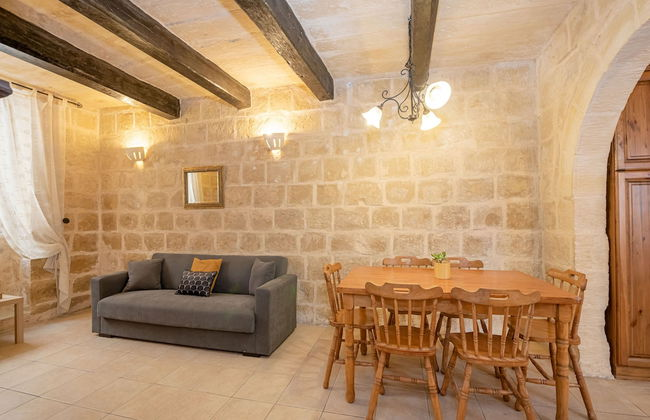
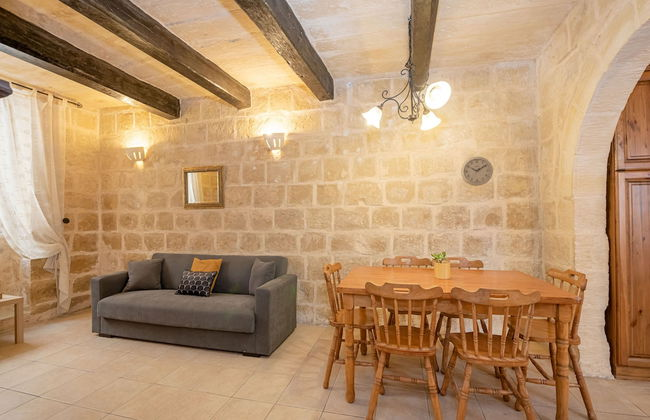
+ wall clock [460,156,494,187]
